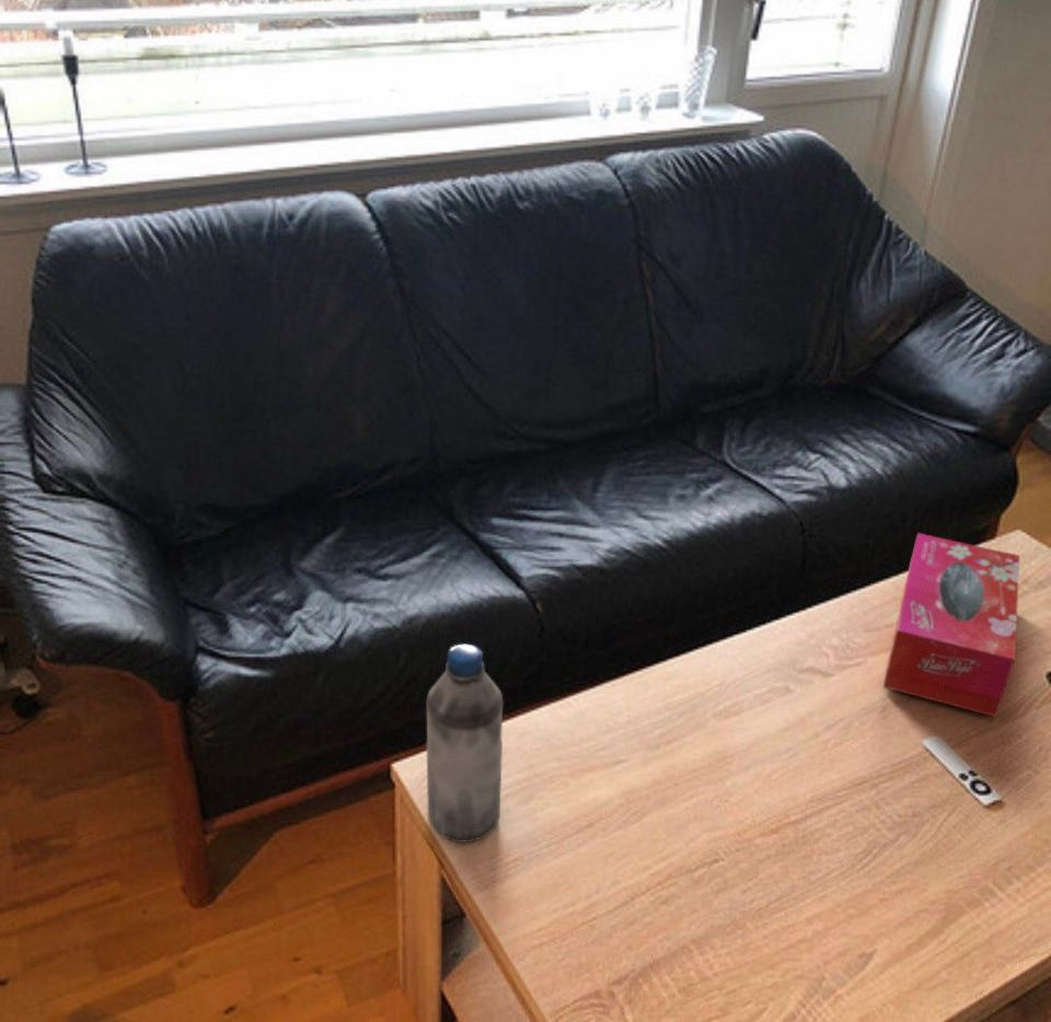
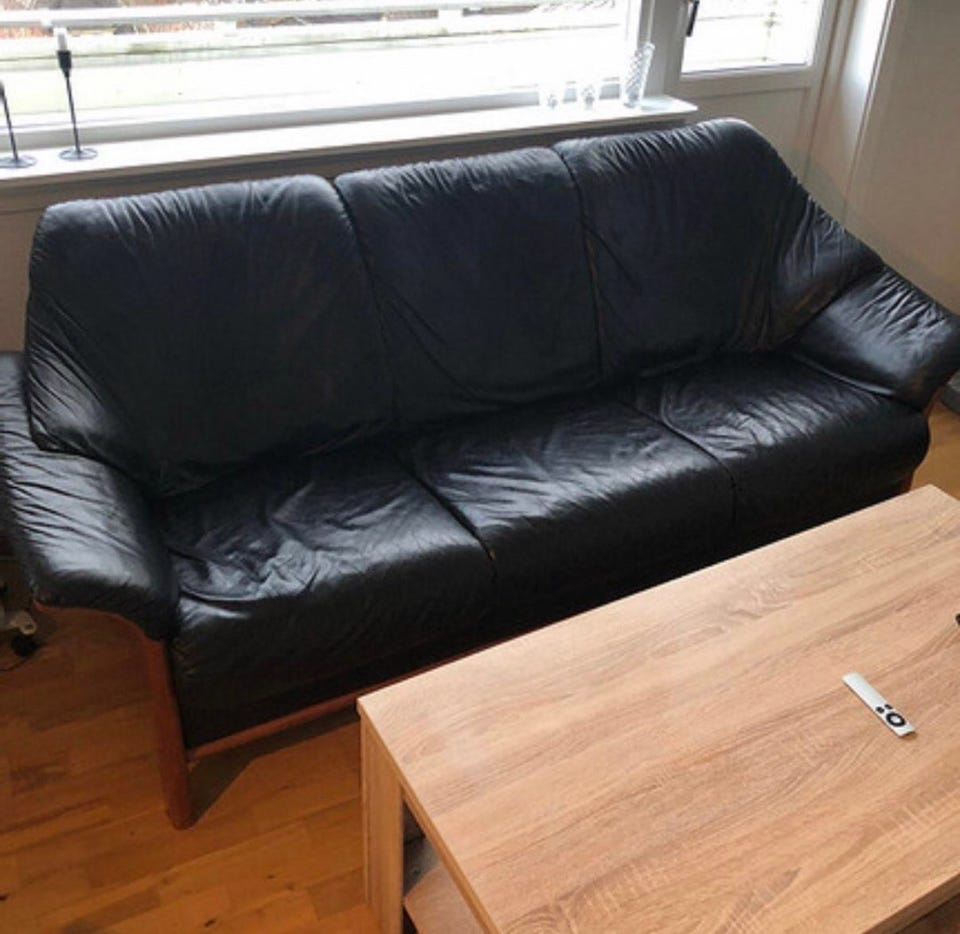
- tissue box [882,532,1020,718]
- water bottle [425,642,505,844]
